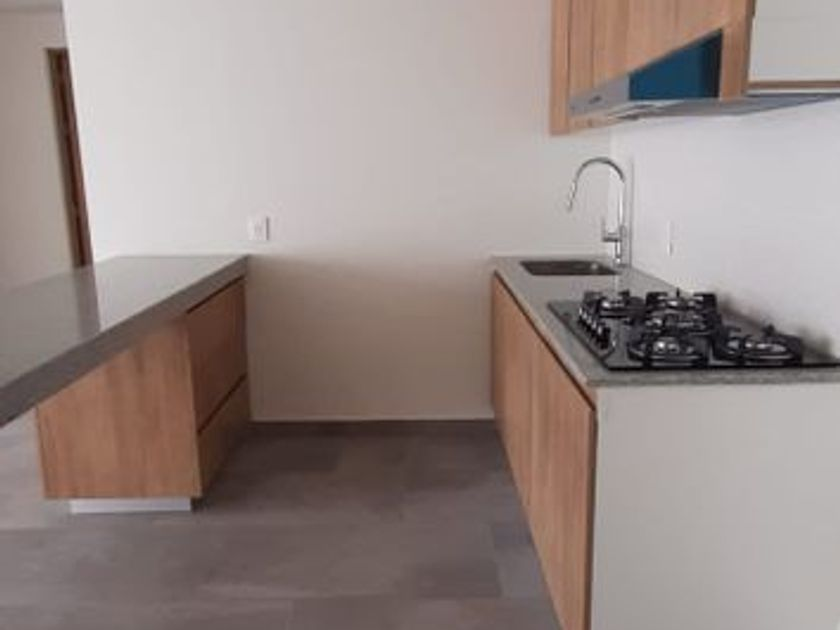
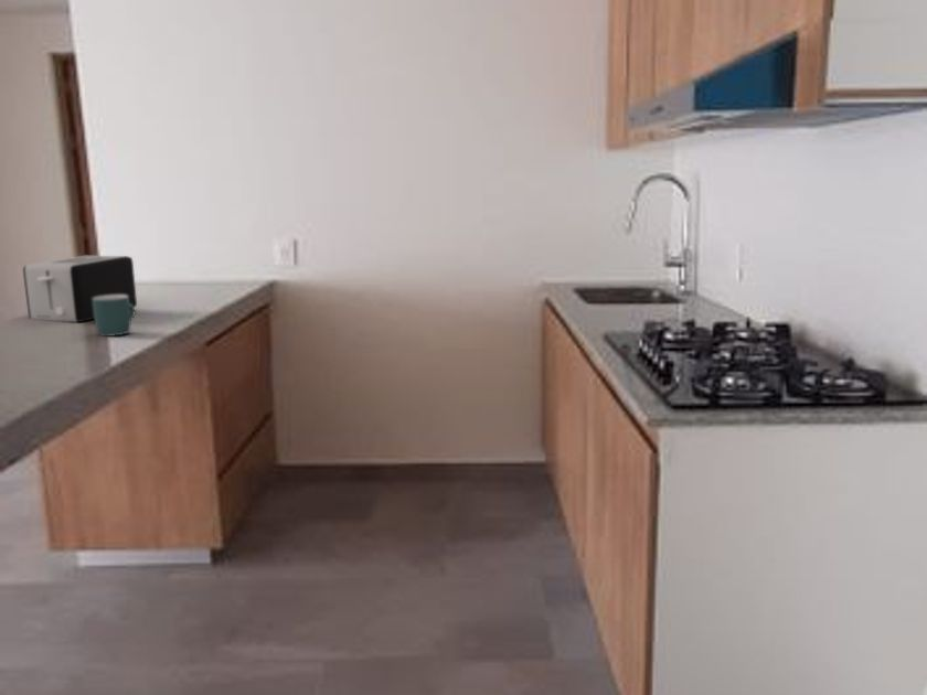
+ toaster [22,255,138,323]
+ mug [93,295,136,338]
